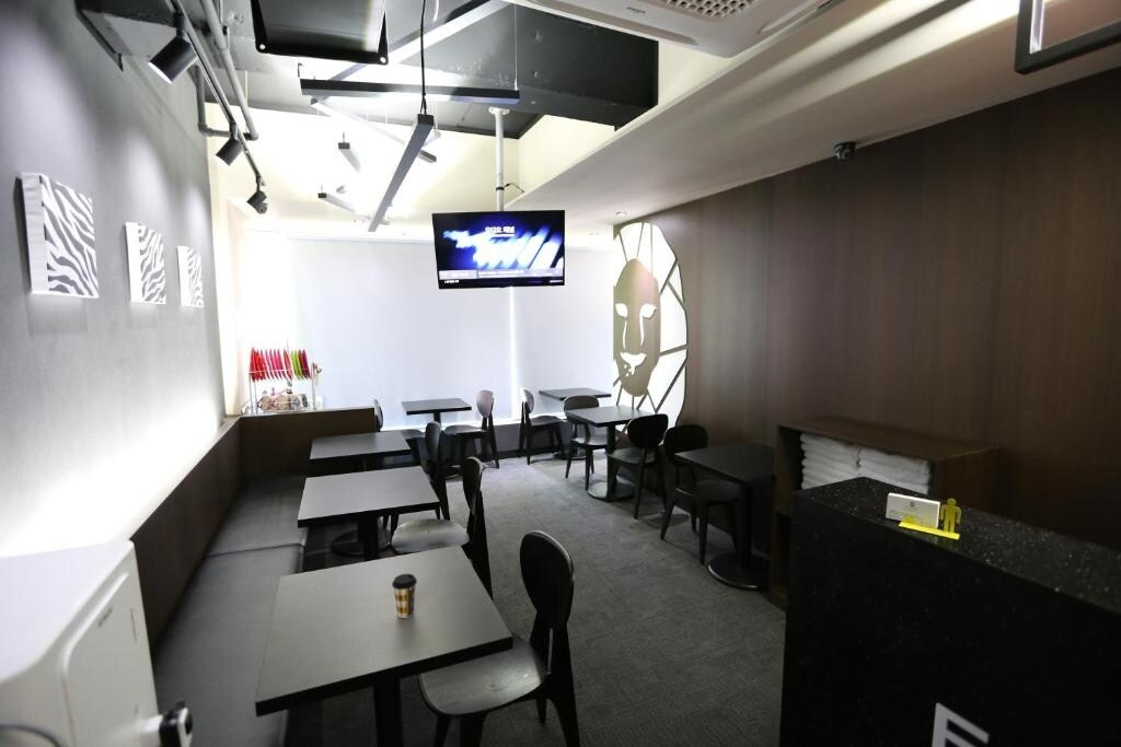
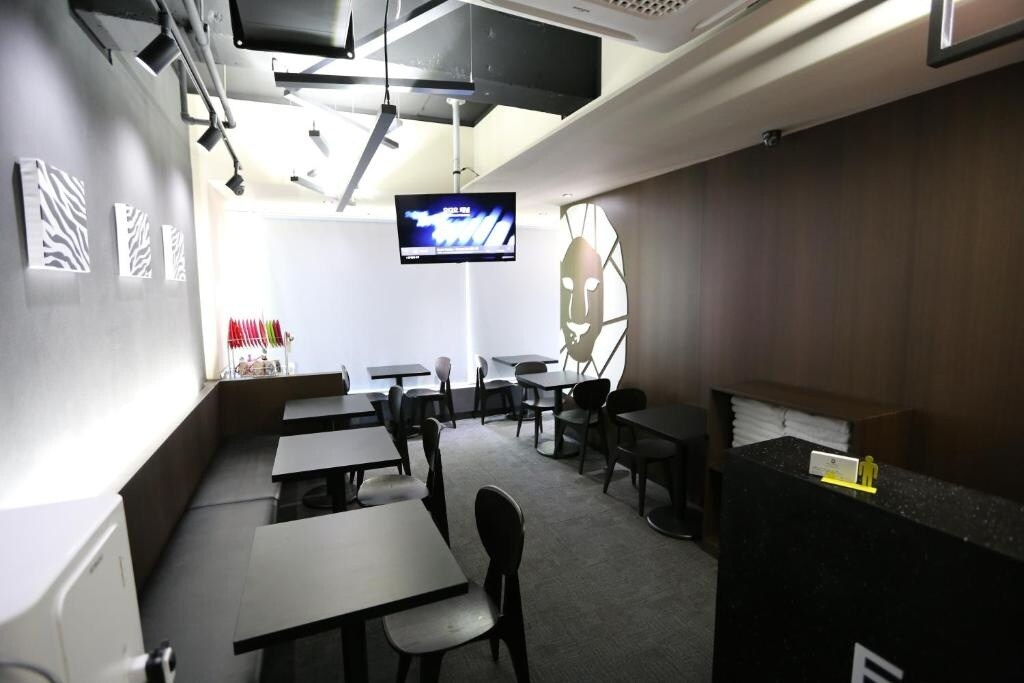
- coffee cup [391,573,418,619]
